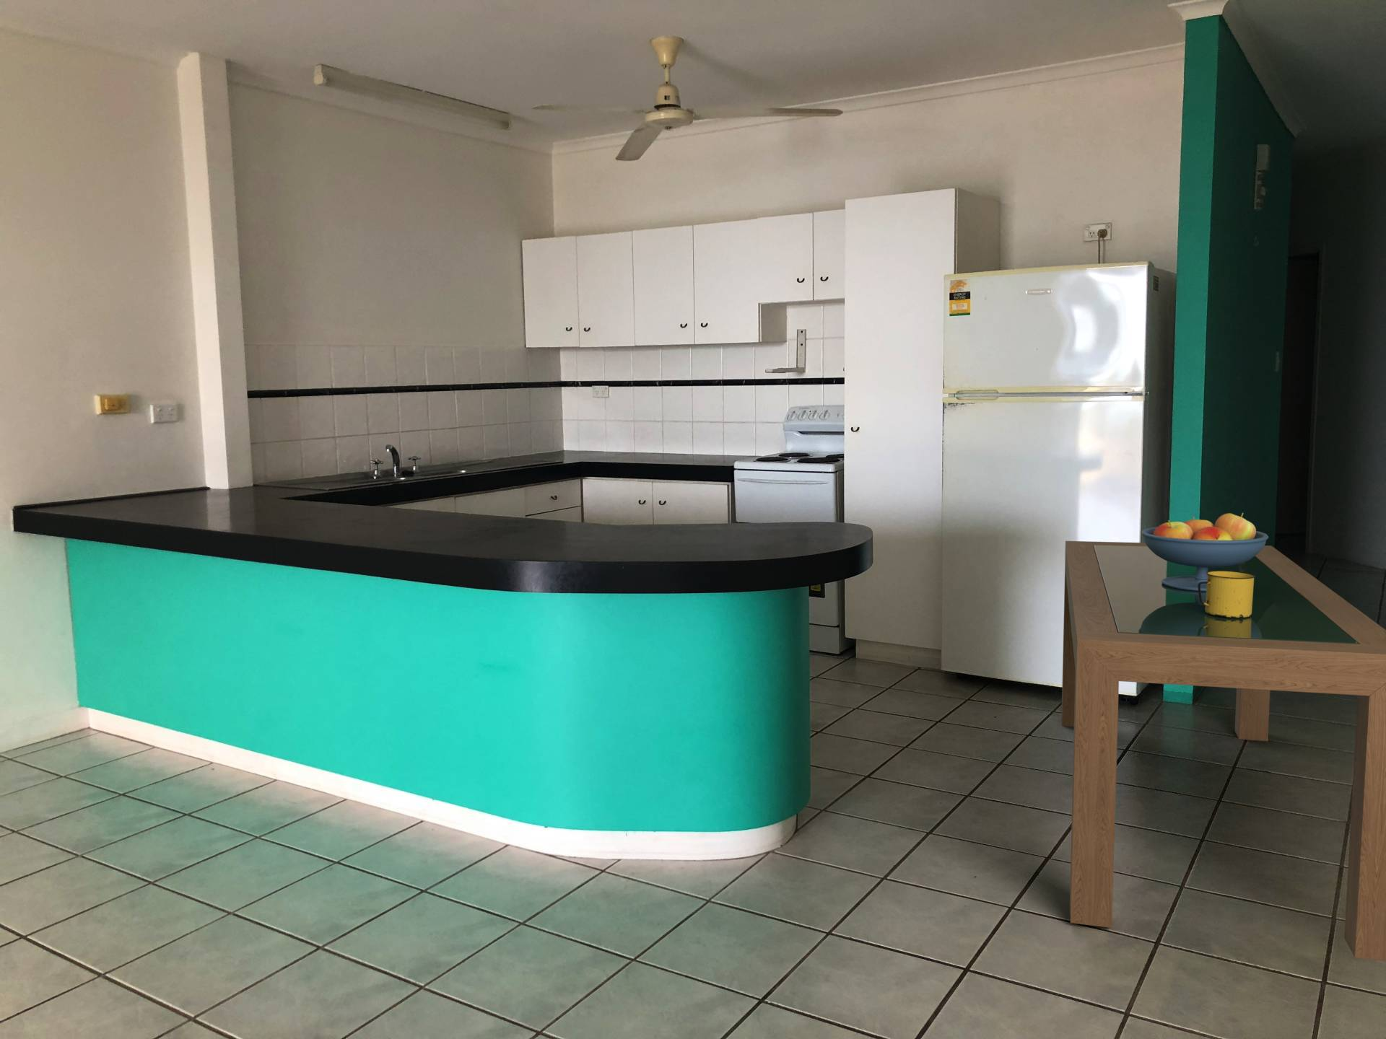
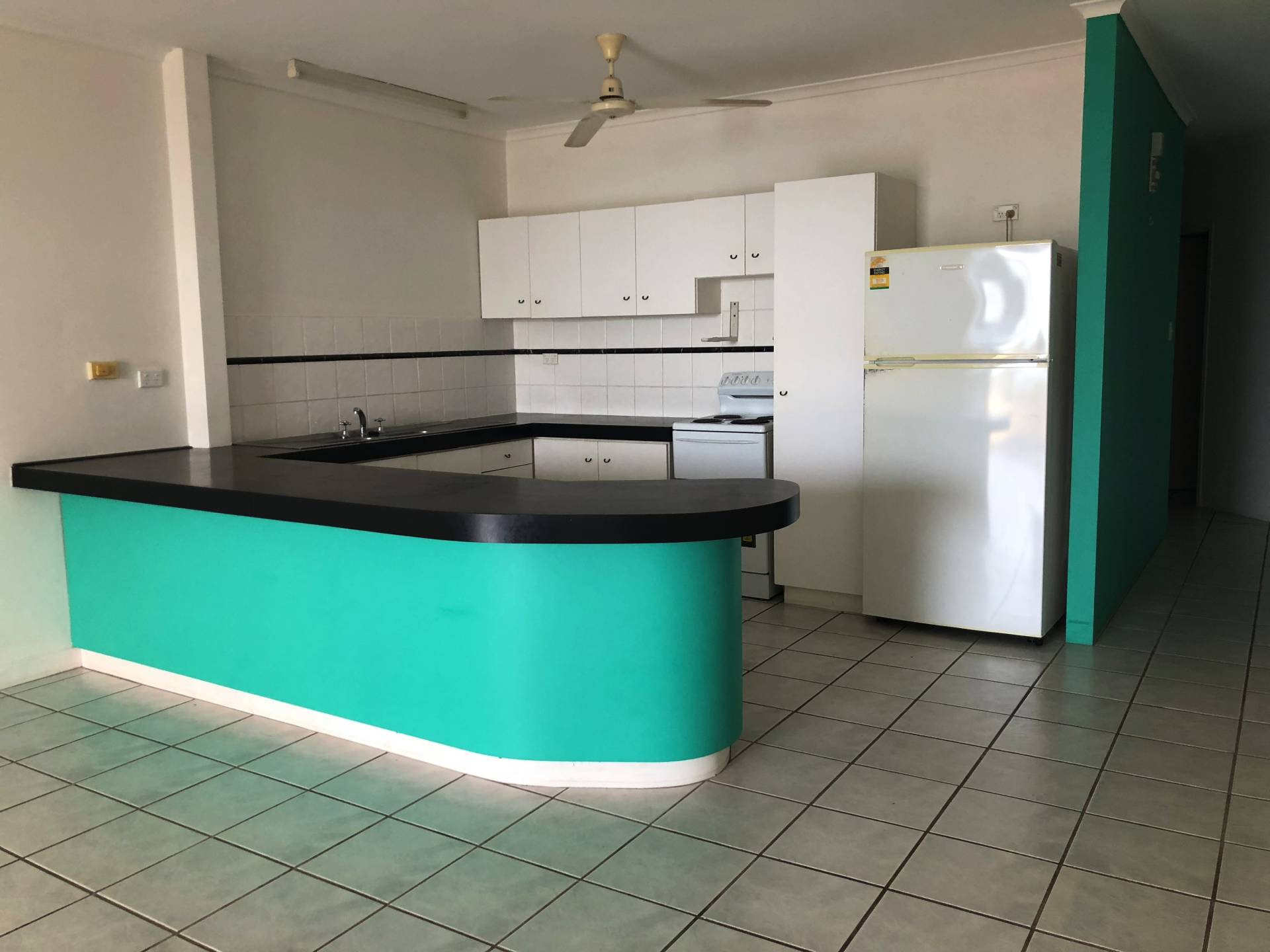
- mug [1198,571,1255,618]
- dining table [1061,540,1386,962]
- fruit bowl [1142,512,1269,592]
